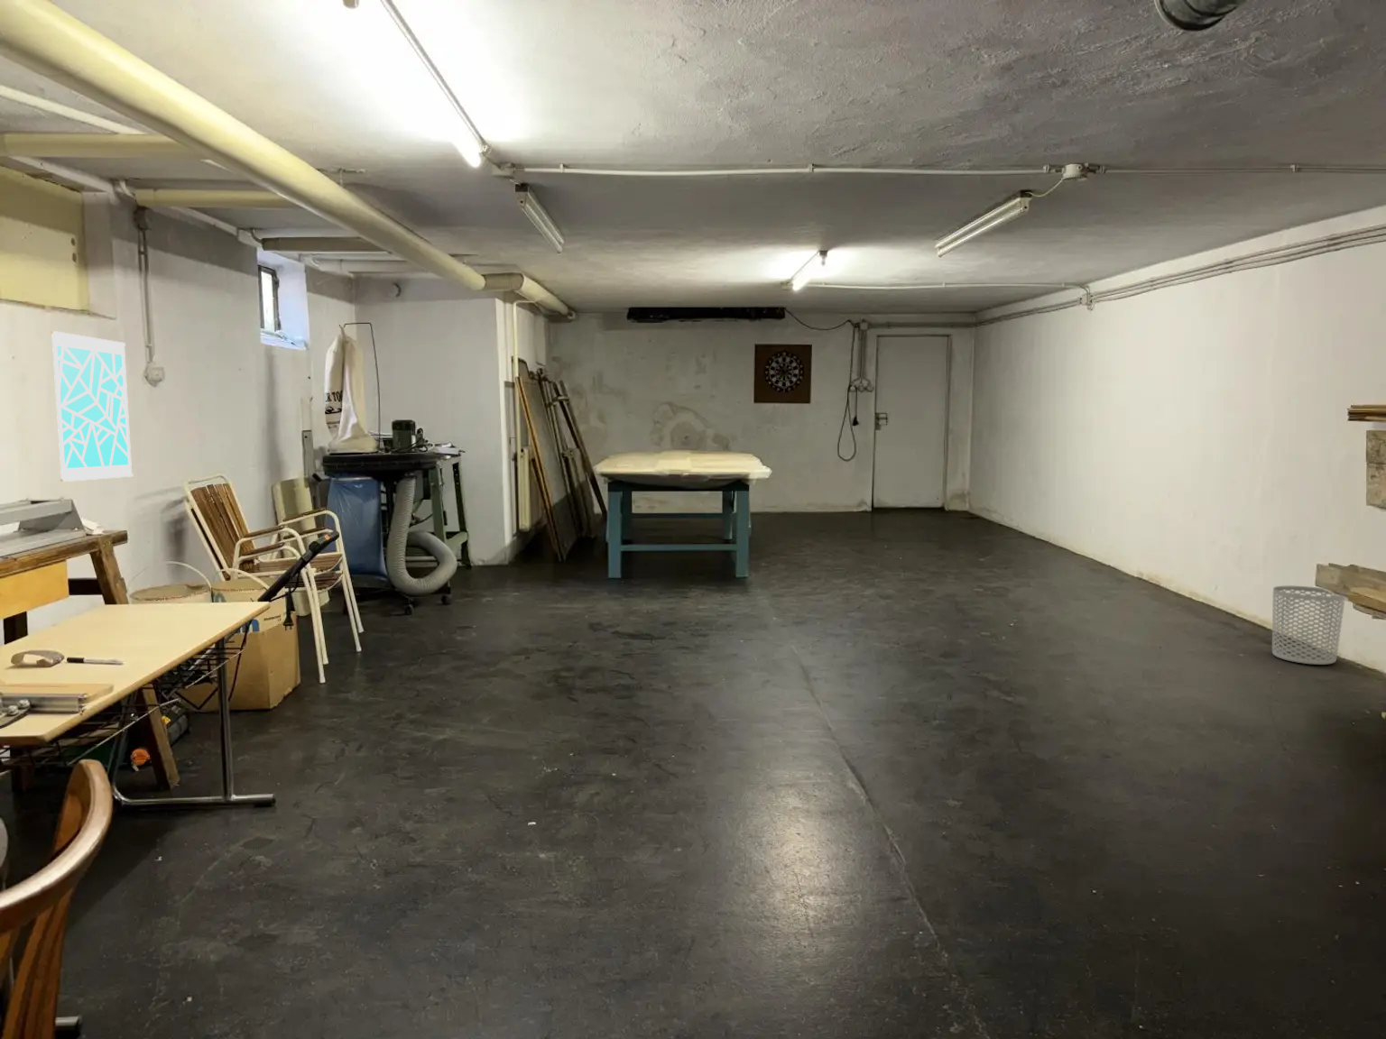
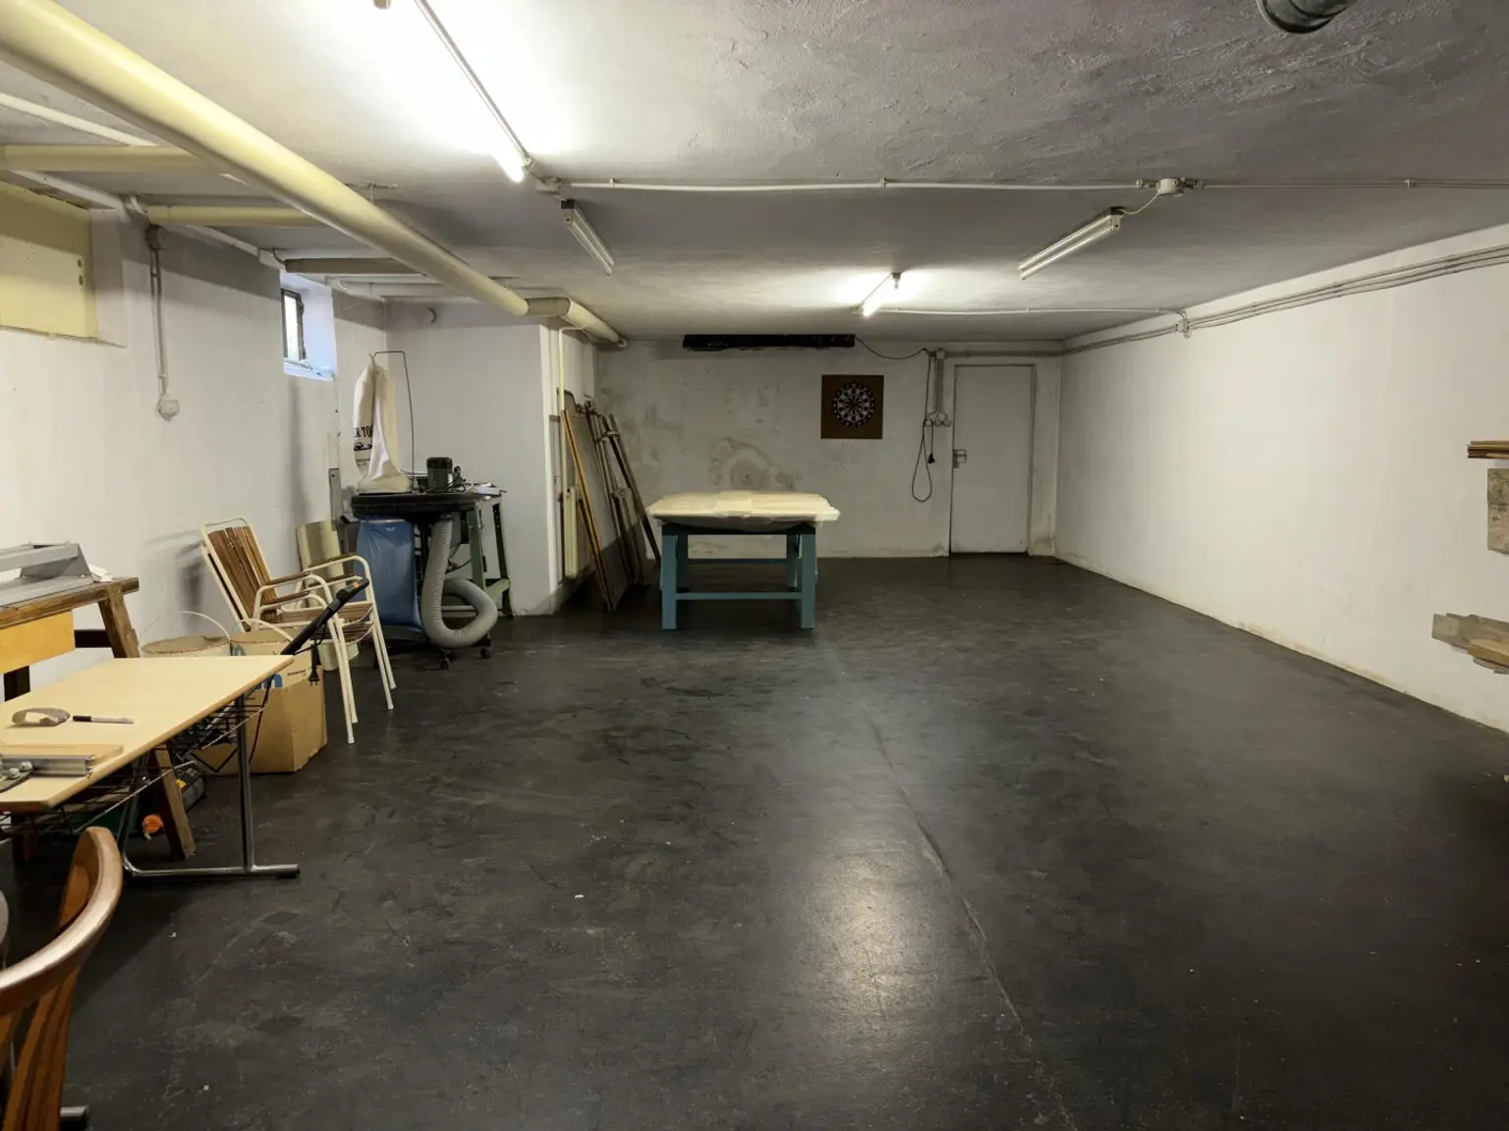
- wall art [49,330,133,482]
- waste bin [1271,584,1347,666]
